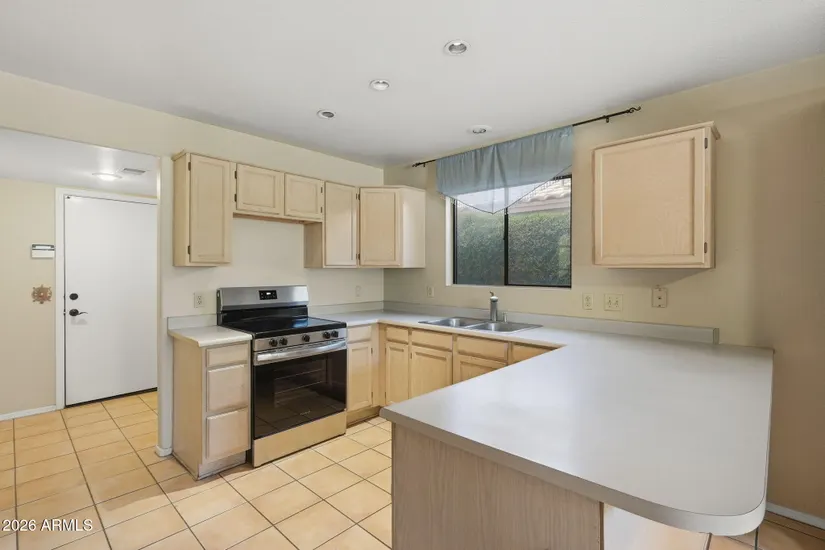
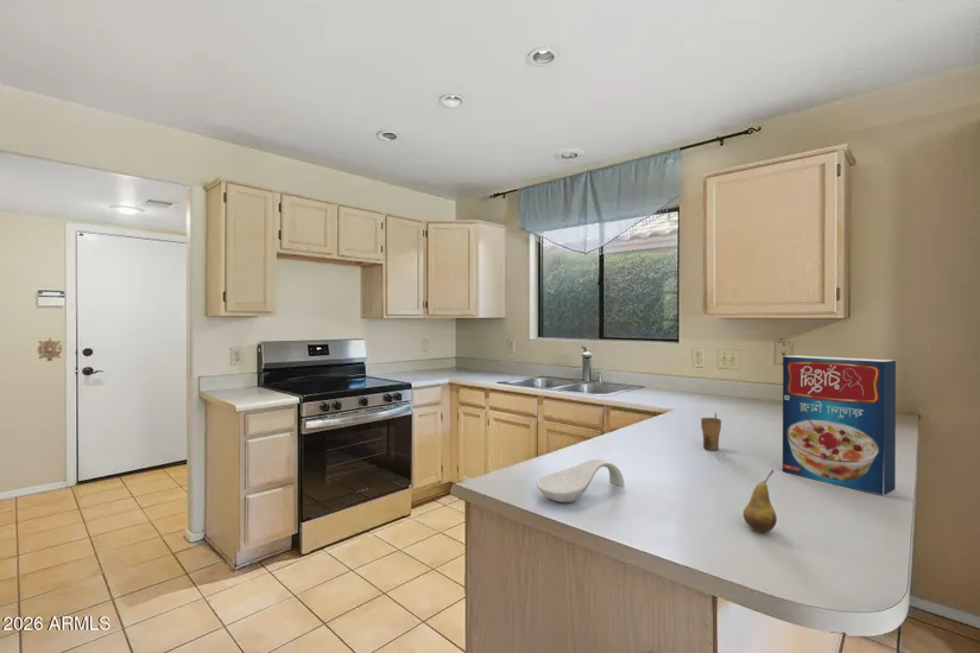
+ cereal box [782,355,897,496]
+ cup [700,412,722,451]
+ spoon rest [536,458,626,503]
+ fruit [742,469,778,533]
